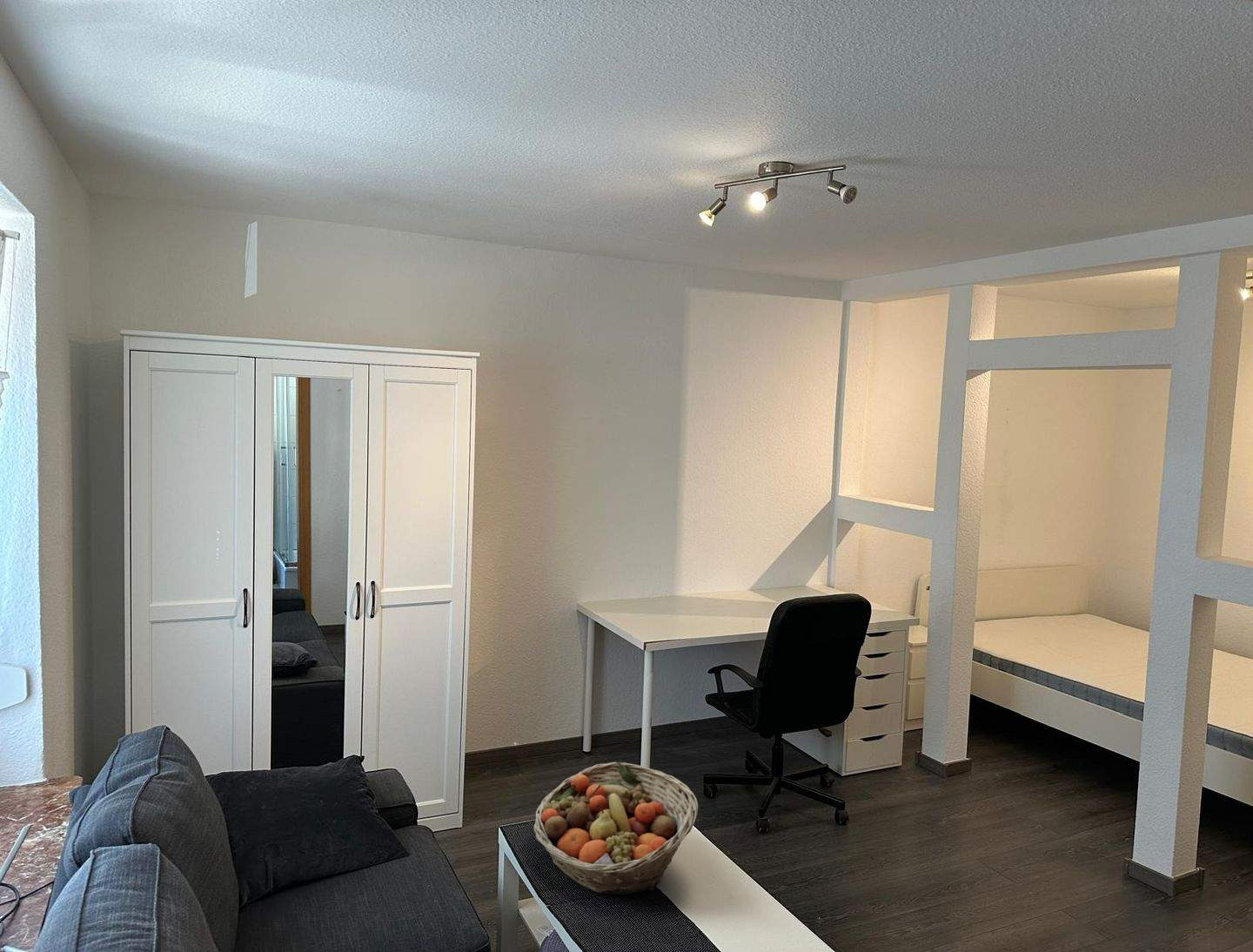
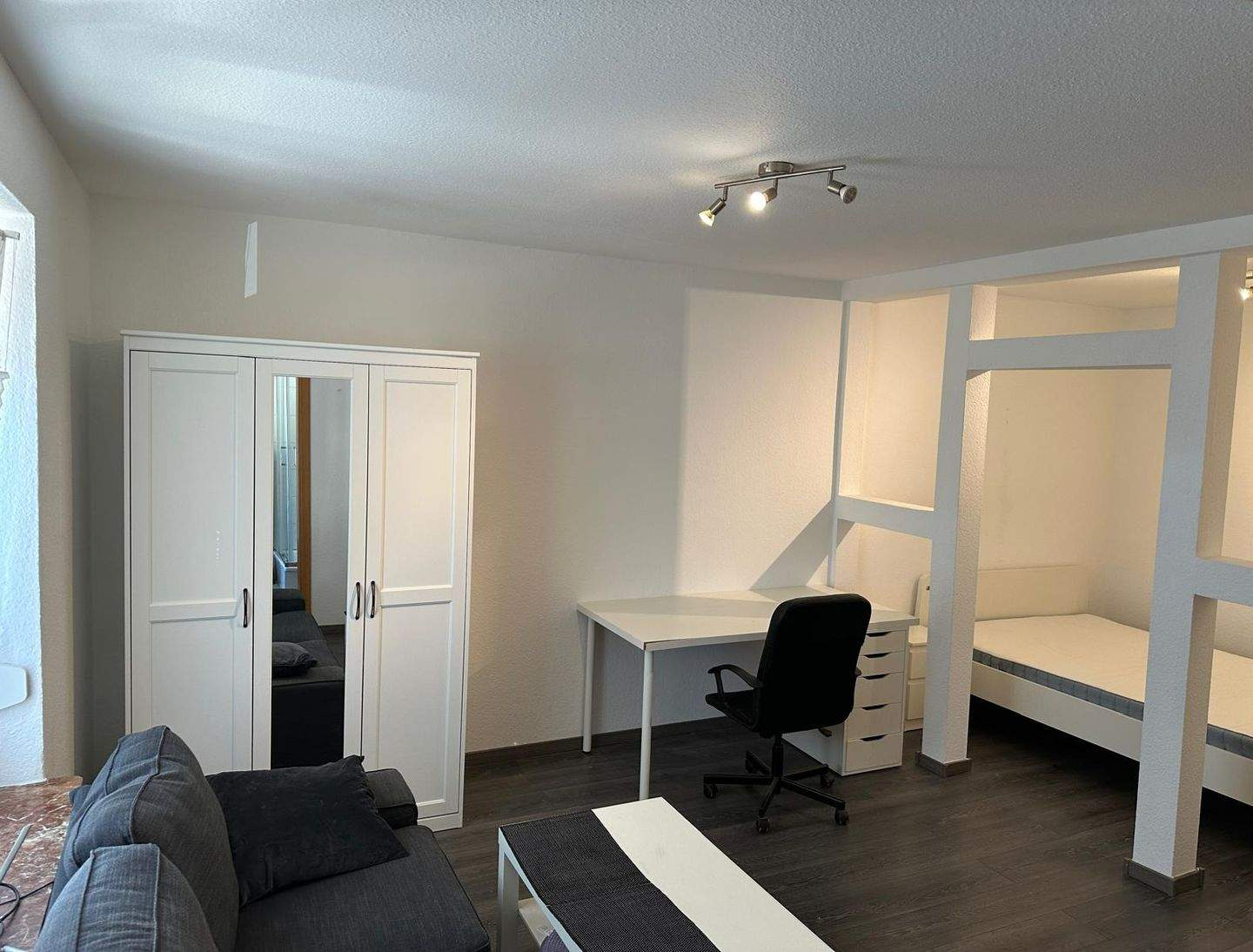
- fruit basket [533,761,699,895]
